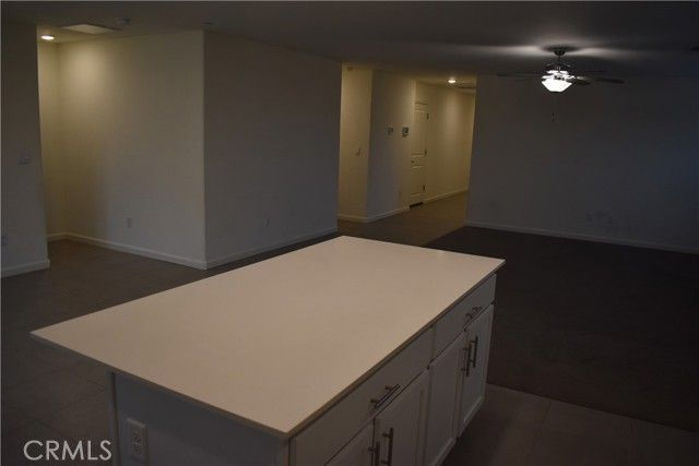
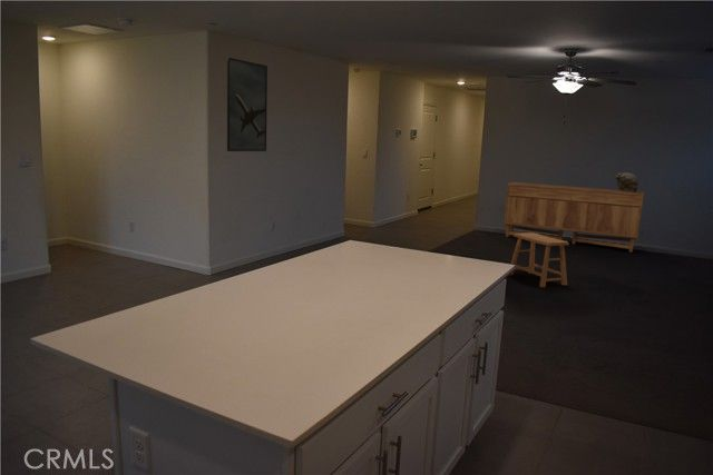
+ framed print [226,57,268,152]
+ sideboard [502,181,645,254]
+ sculpture bust [615,170,639,192]
+ stool [509,231,570,288]
